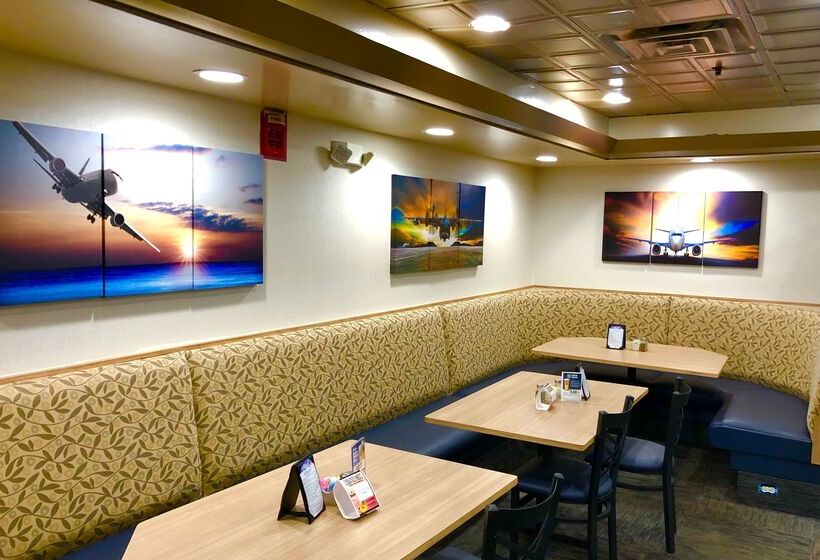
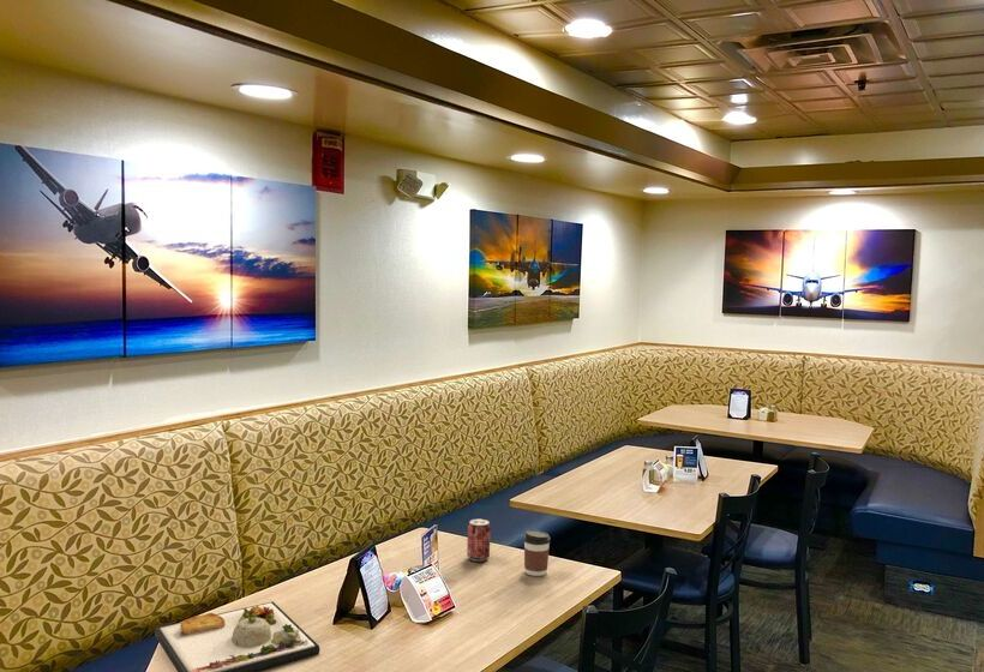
+ coffee cup [523,529,551,577]
+ dinner plate [154,600,320,672]
+ beverage can [466,518,492,563]
